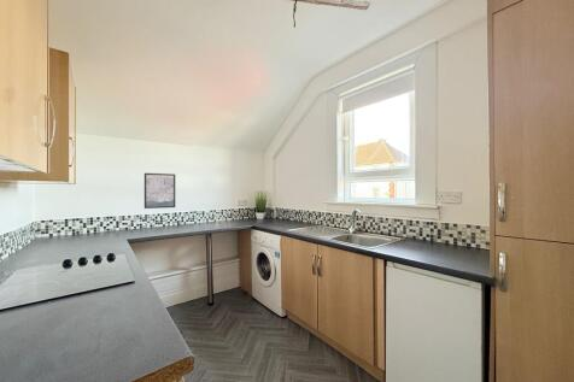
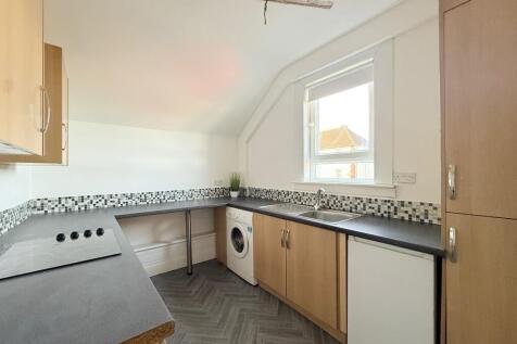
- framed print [144,172,176,210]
